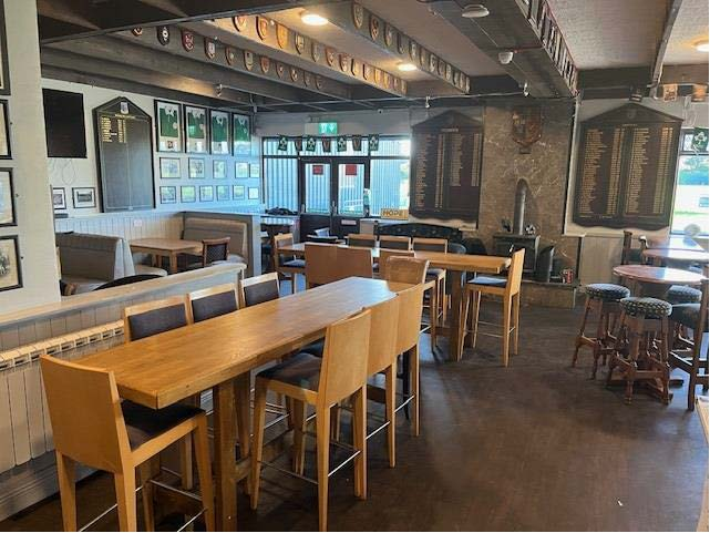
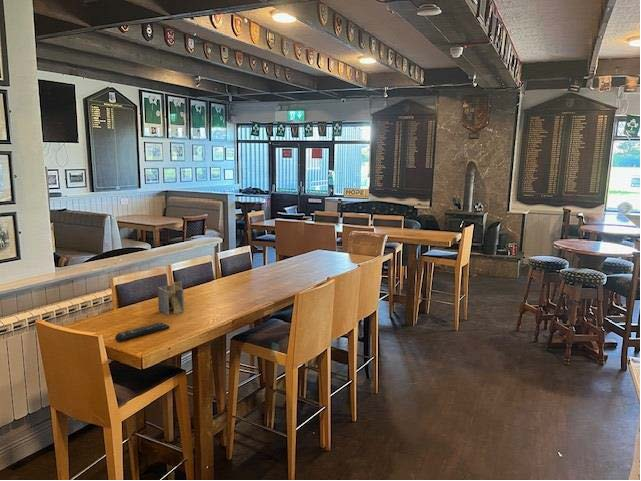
+ remote control [114,321,171,343]
+ napkin holder [157,280,185,316]
